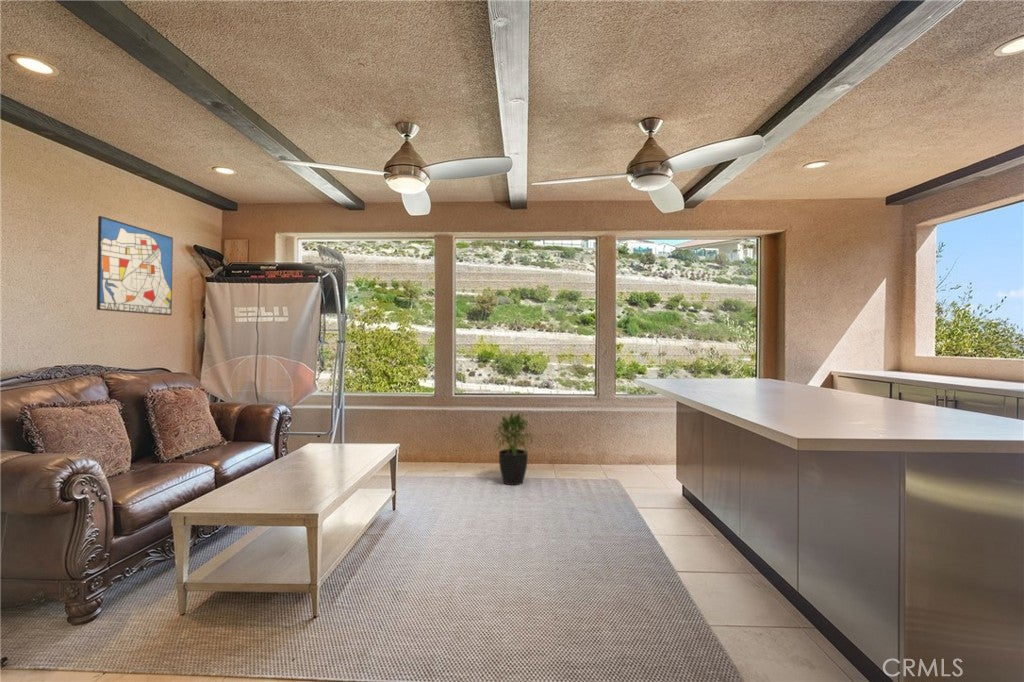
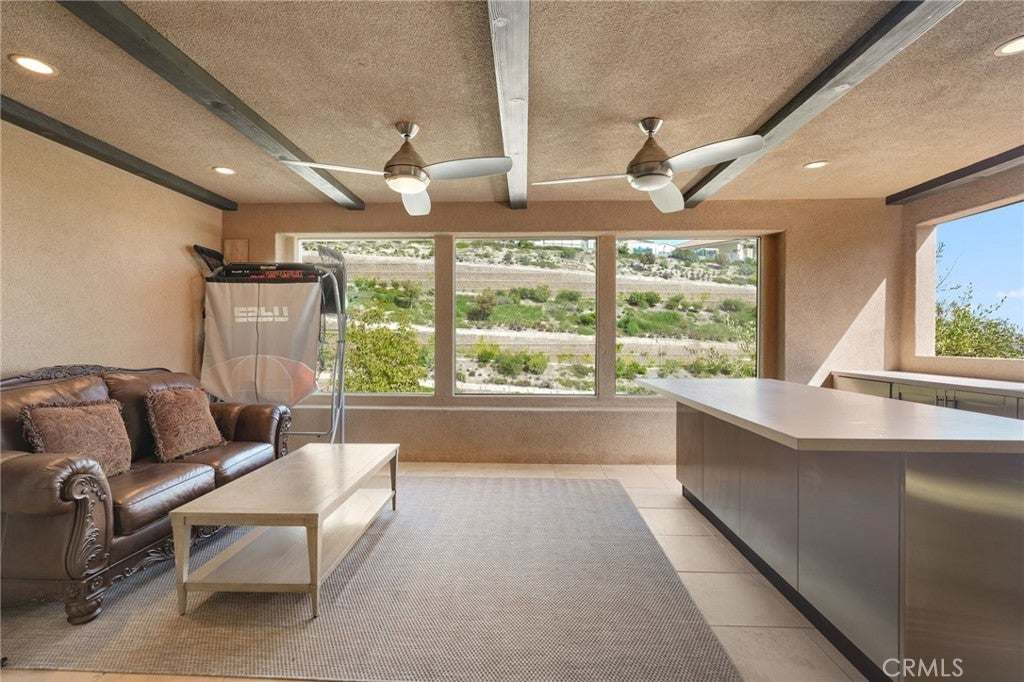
- wall art [96,215,174,316]
- potted plant [492,411,537,486]
